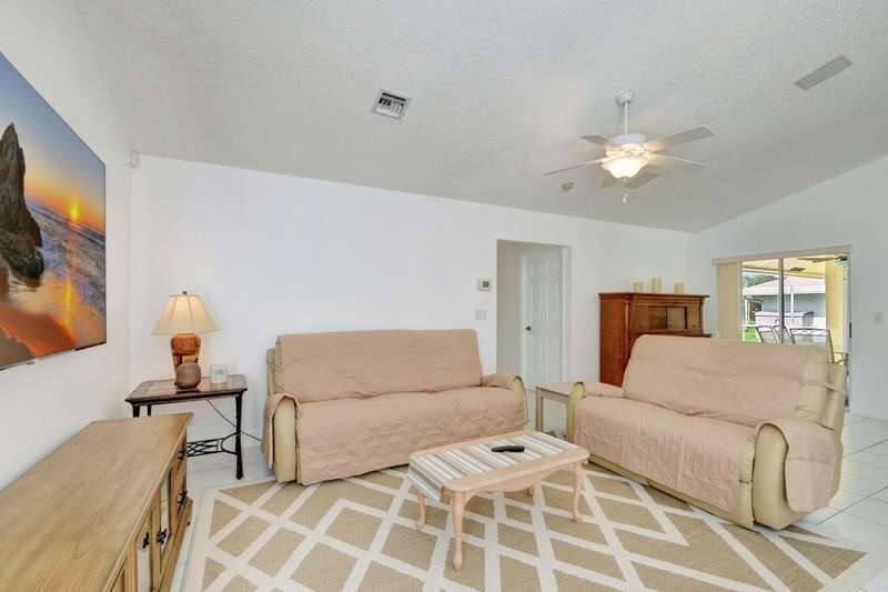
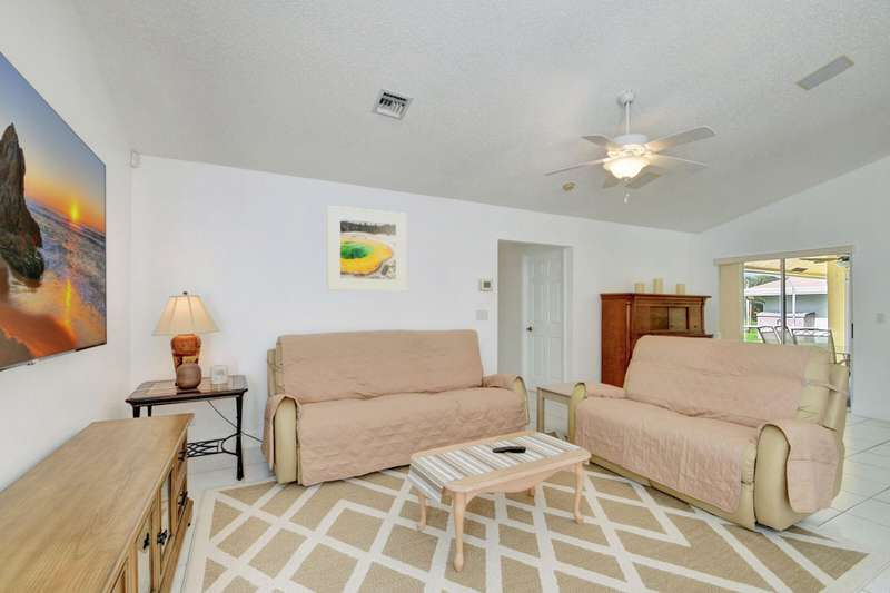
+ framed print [326,205,408,293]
